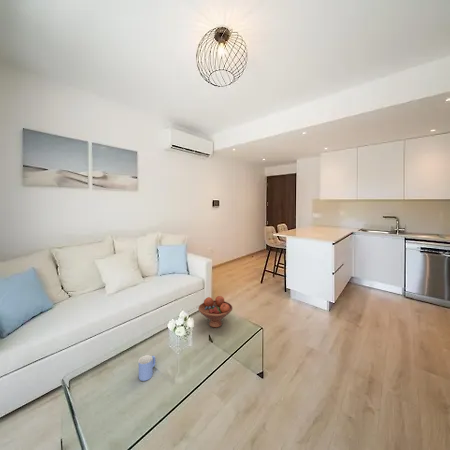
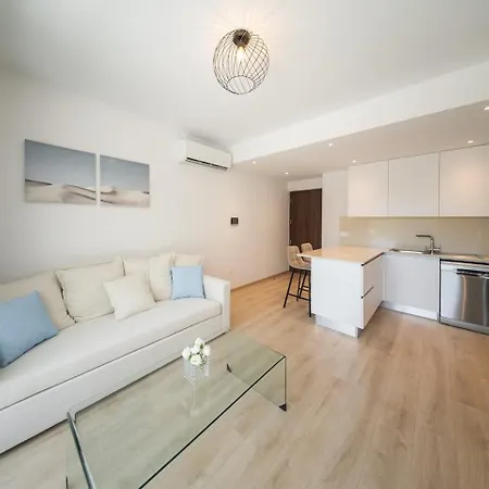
- mug [138,354,156,382]
- fruit bowl [197,295,233,328]
